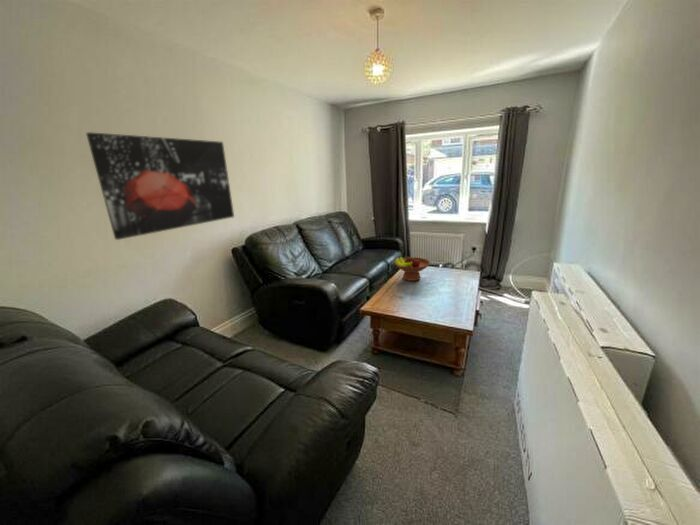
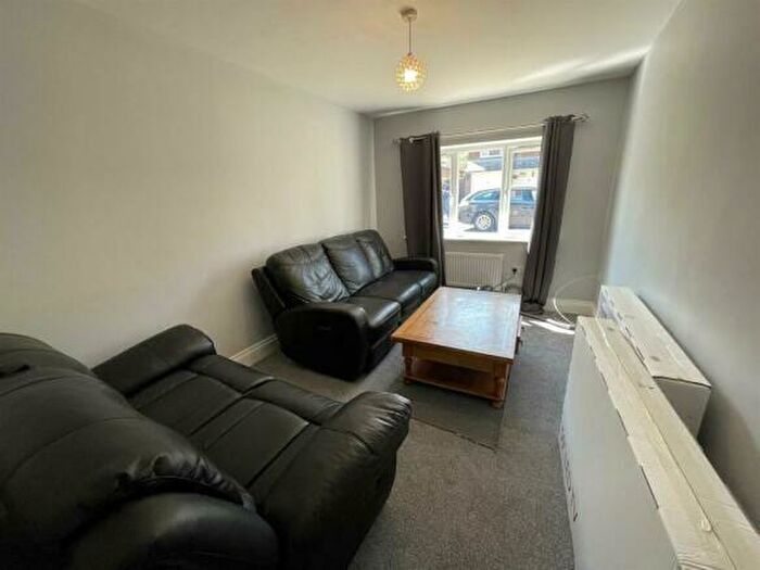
- fruit bowl [393,255,431,282]
- wall art [85,131,235,241]
